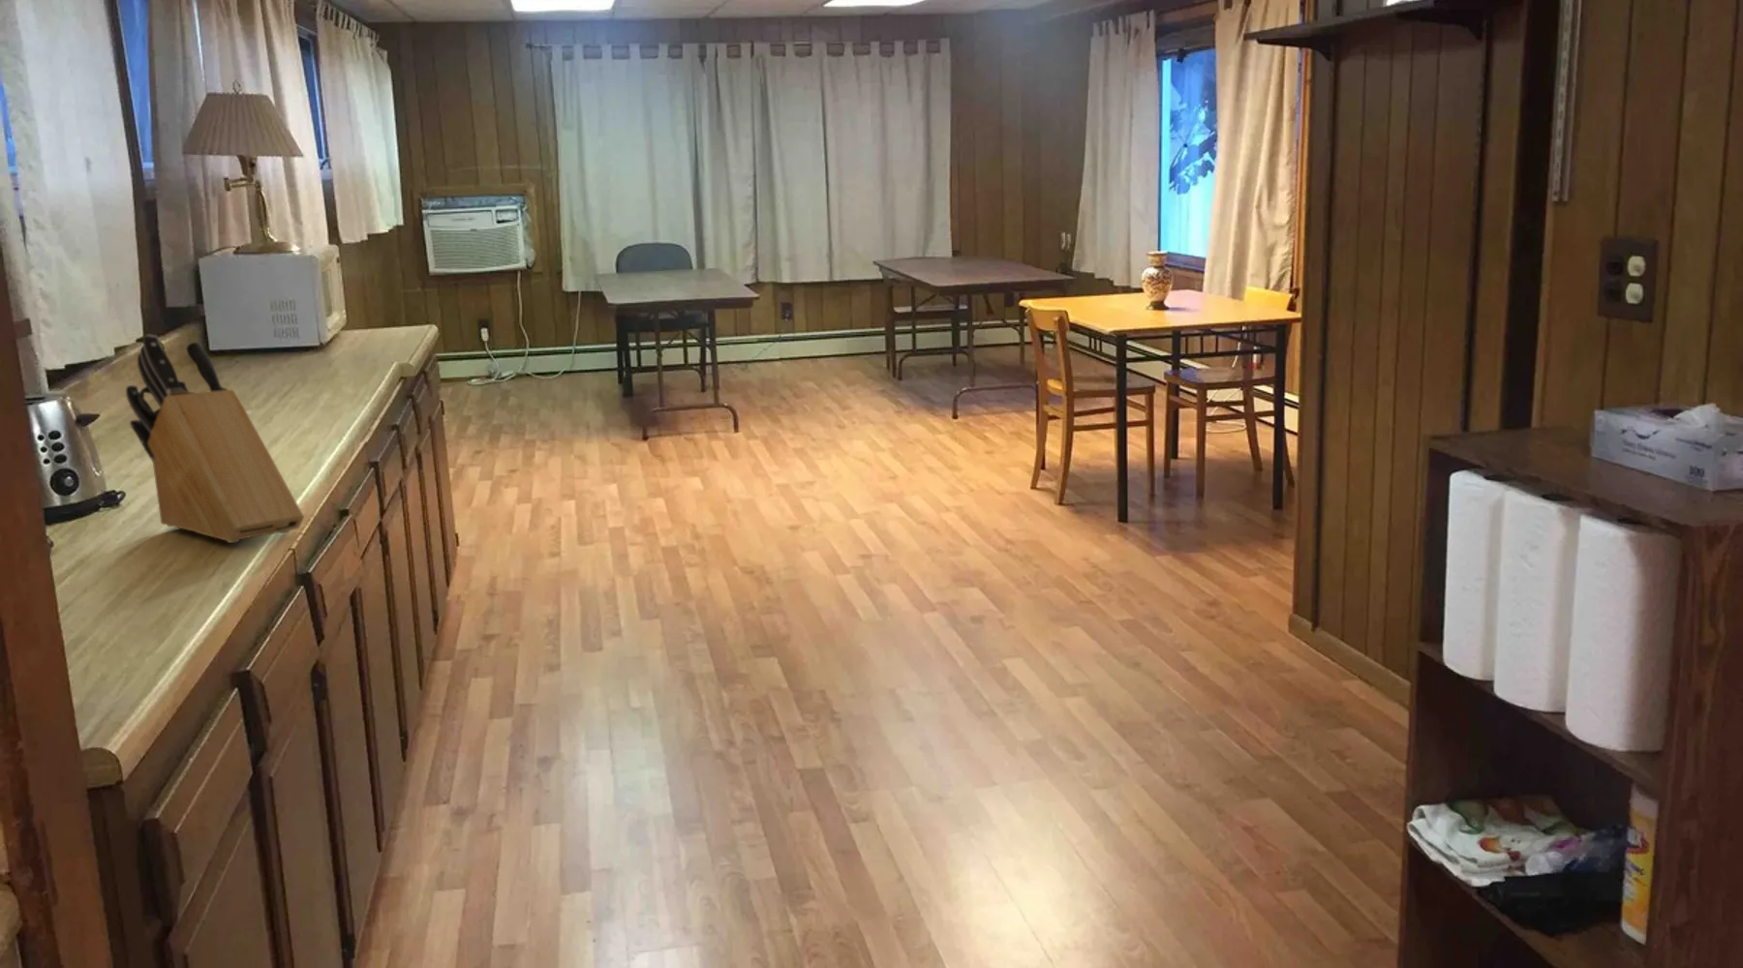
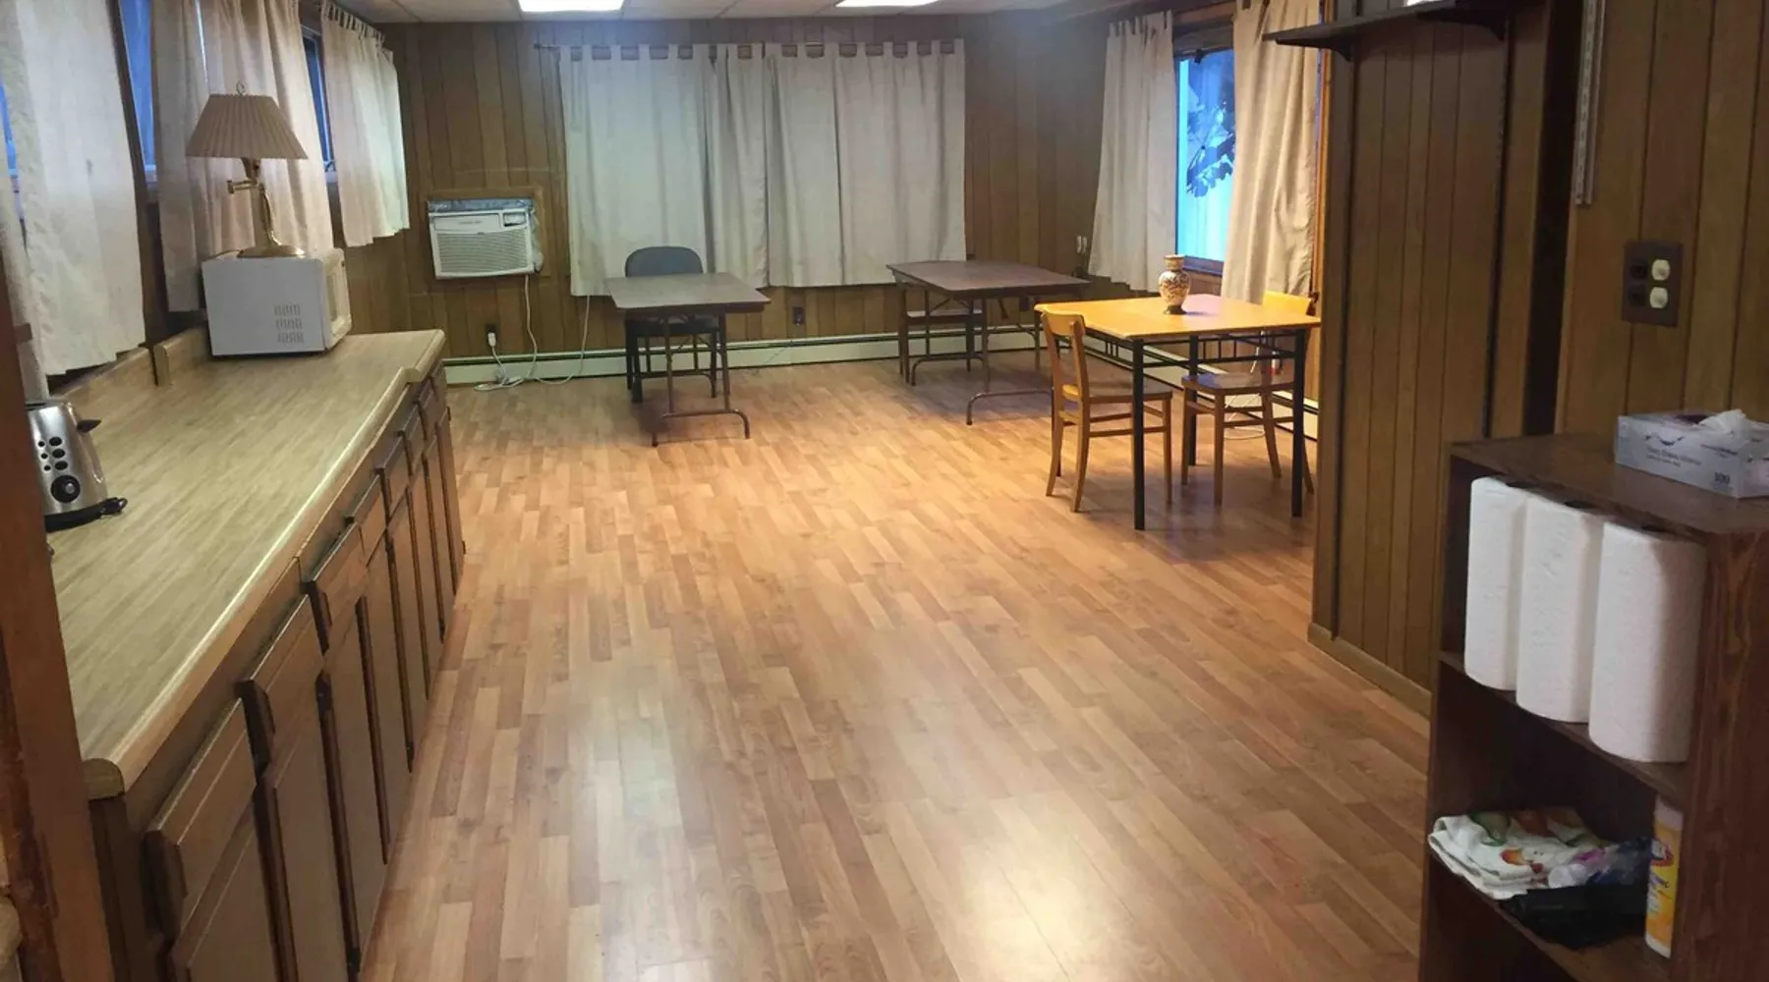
- knife block [125,333,305,544]
